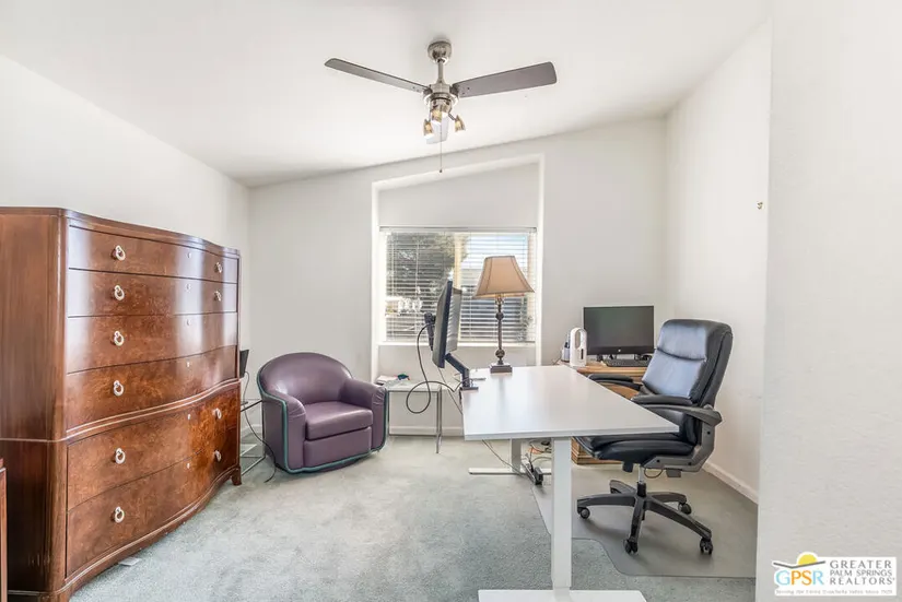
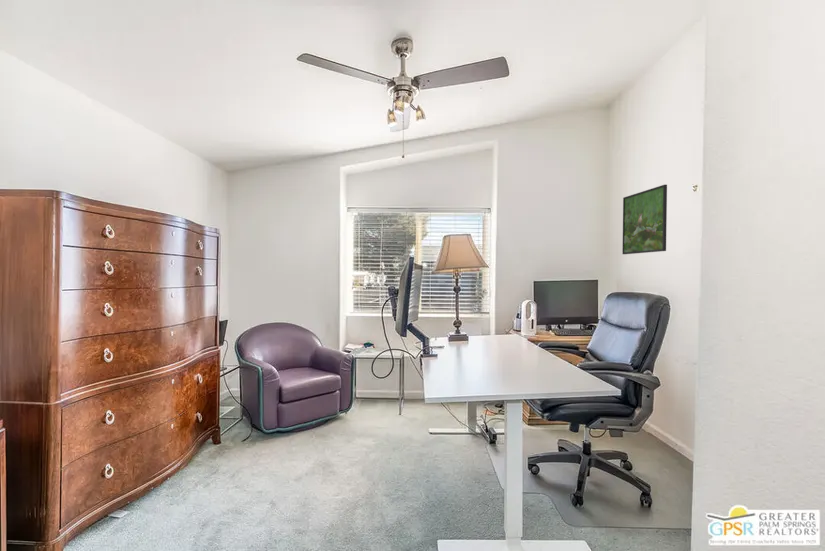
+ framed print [621,184,668,255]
